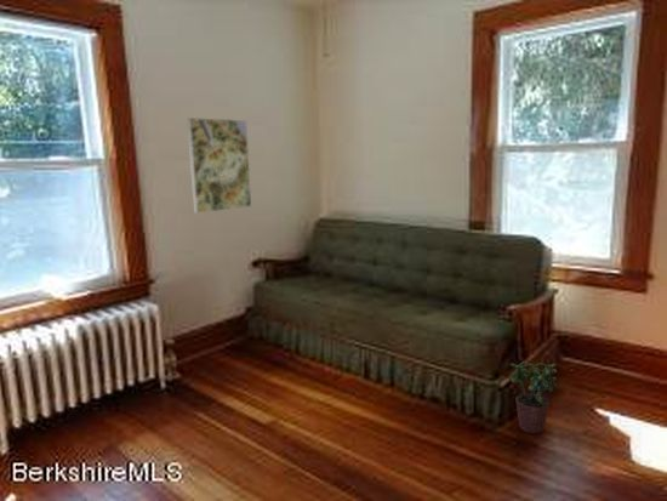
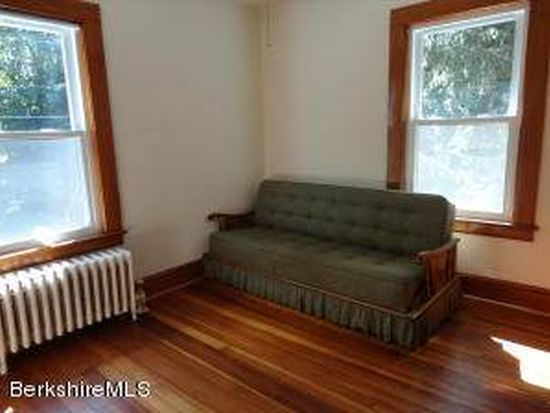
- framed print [186,116,252,215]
- potted plant [509,360,558,434]
